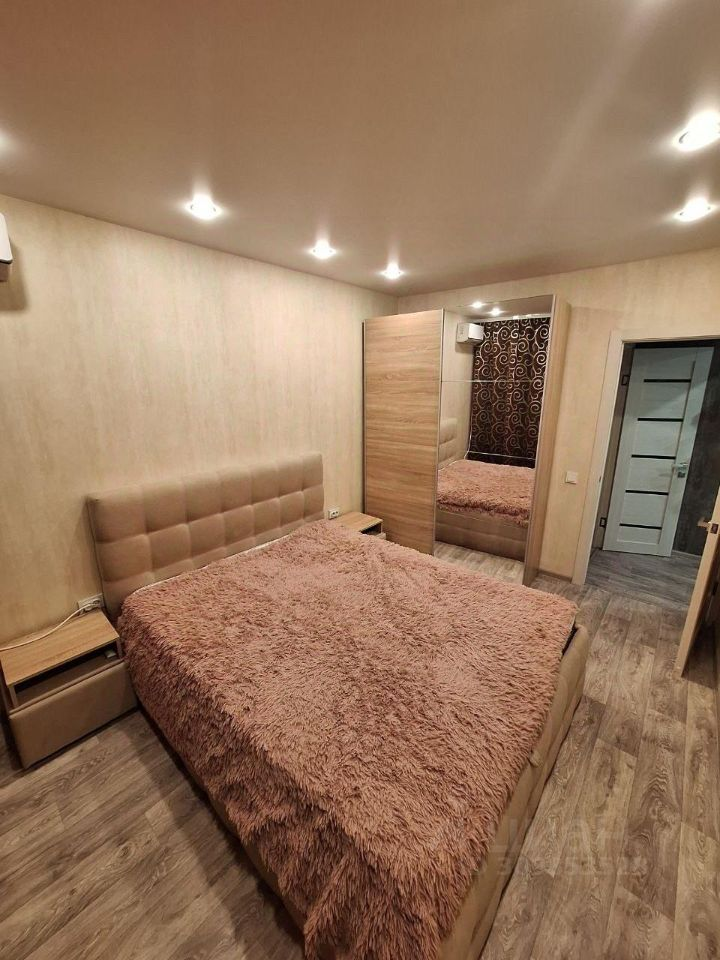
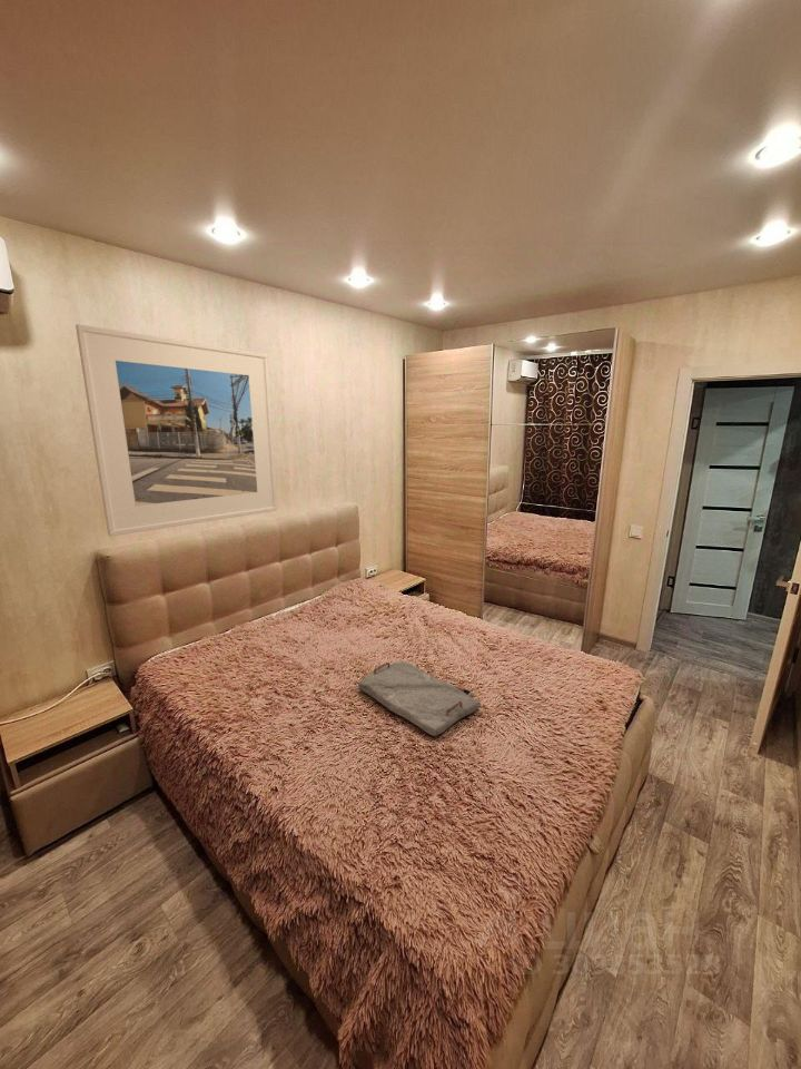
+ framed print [75,323,278,537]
+ serving tray [357,659,482,737]
